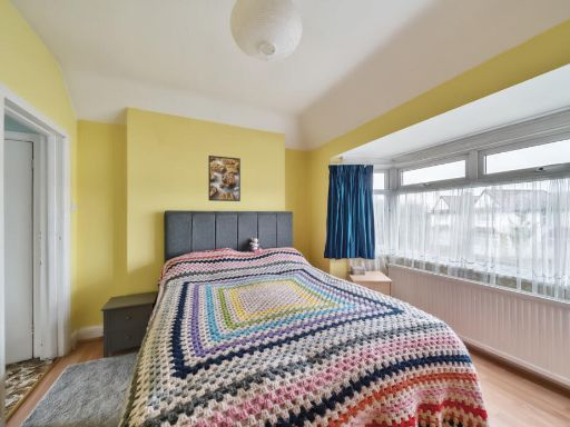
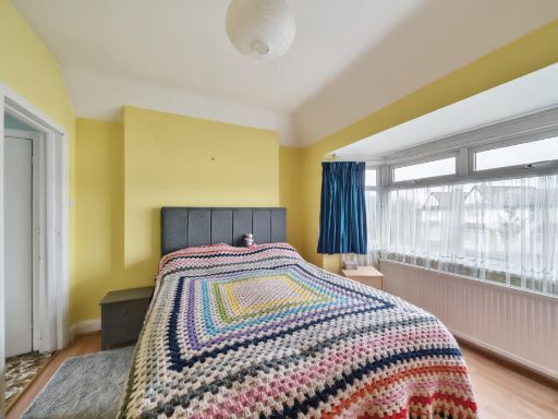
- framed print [207,155,242,202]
